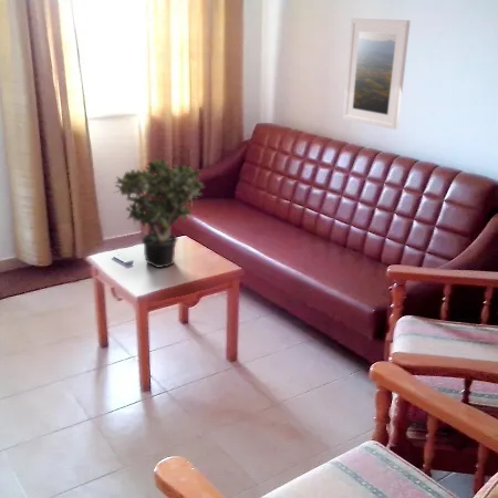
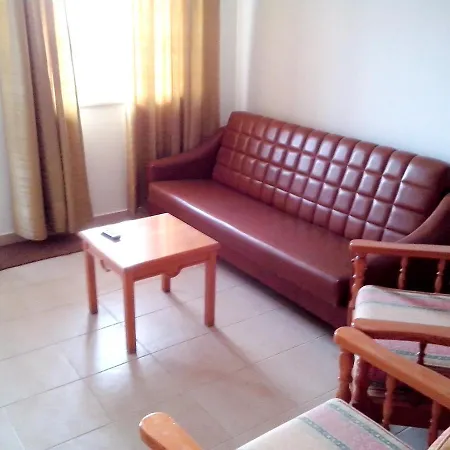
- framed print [342,18,412,131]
- potted plant [113,157,206,269]
